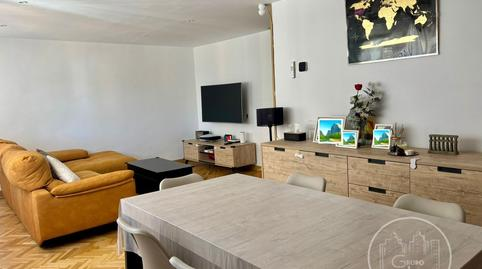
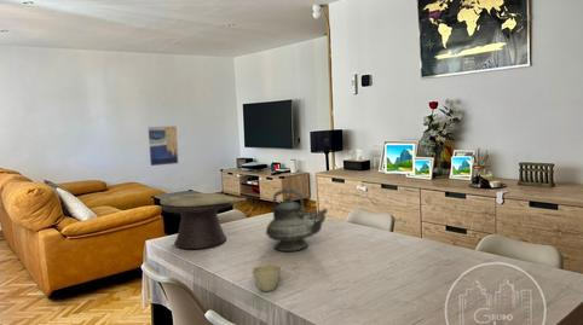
+ flower pot [252,263,282,292]
+ wall art [148,124,180,167]
+ teapot [265,187,329,253]
+ decorative bowl [160,192,248,250]
